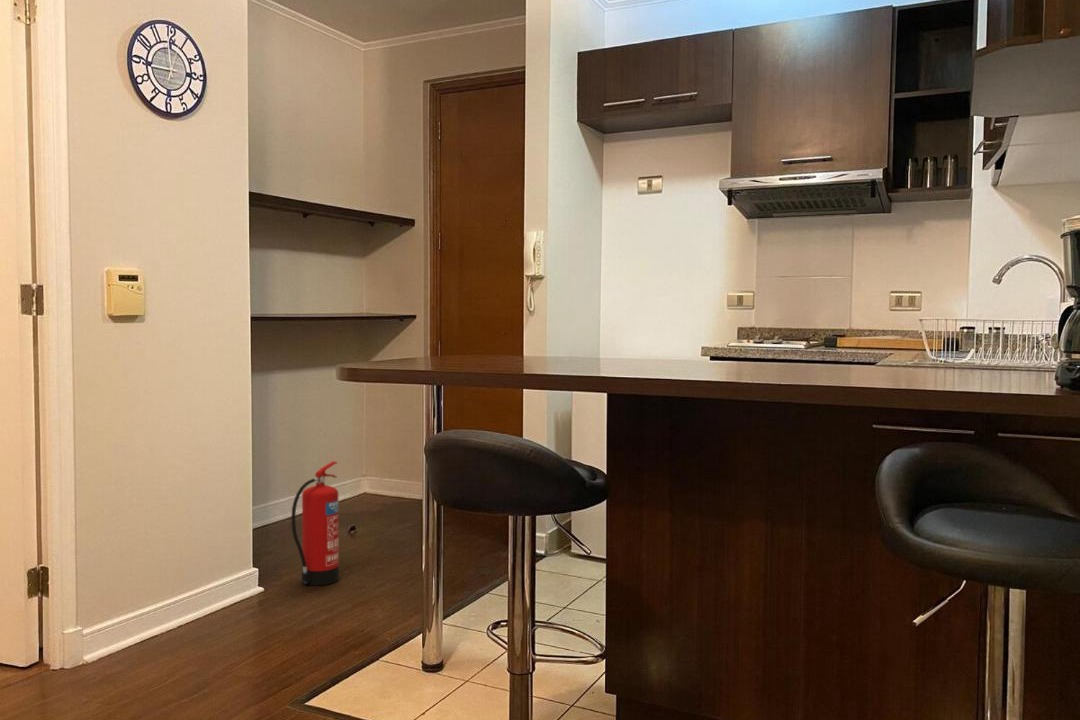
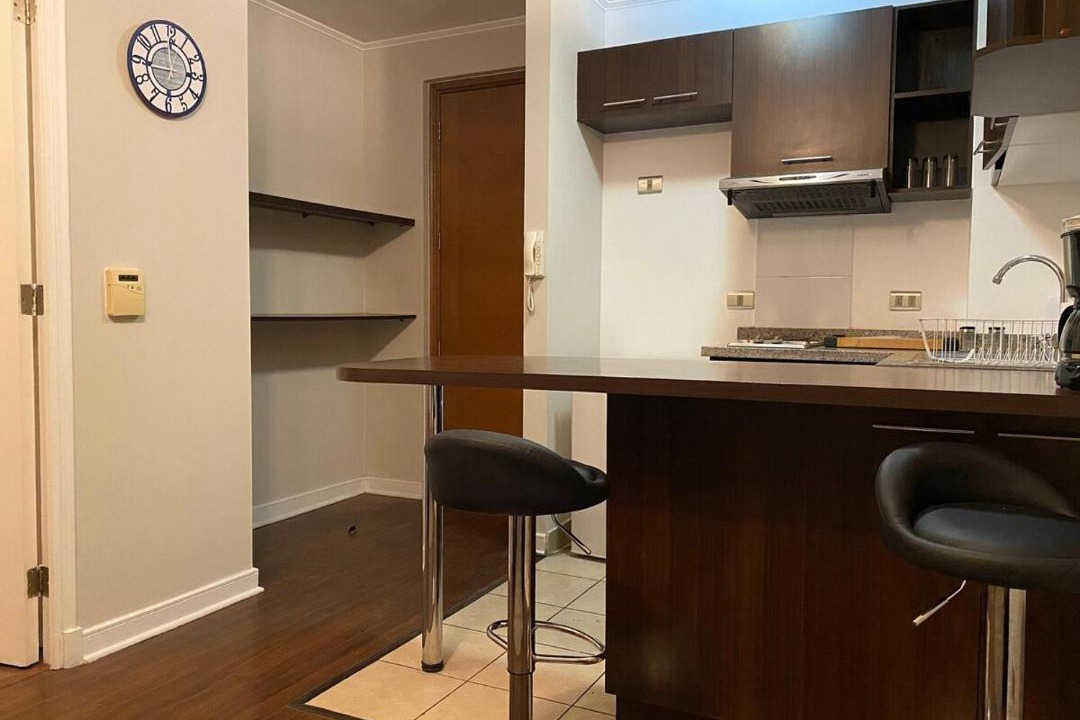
- fire extinguisher [290,460,340,587]
